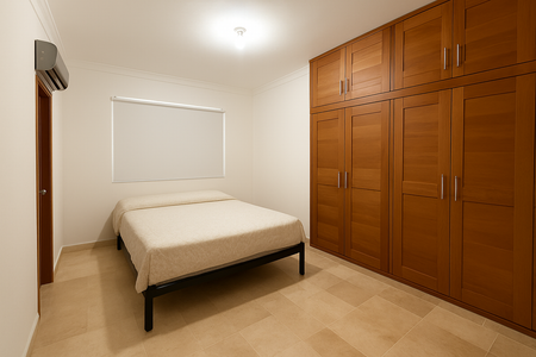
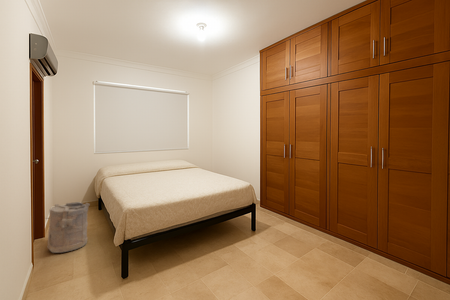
+ laundry hamper [46,201,91,254]
